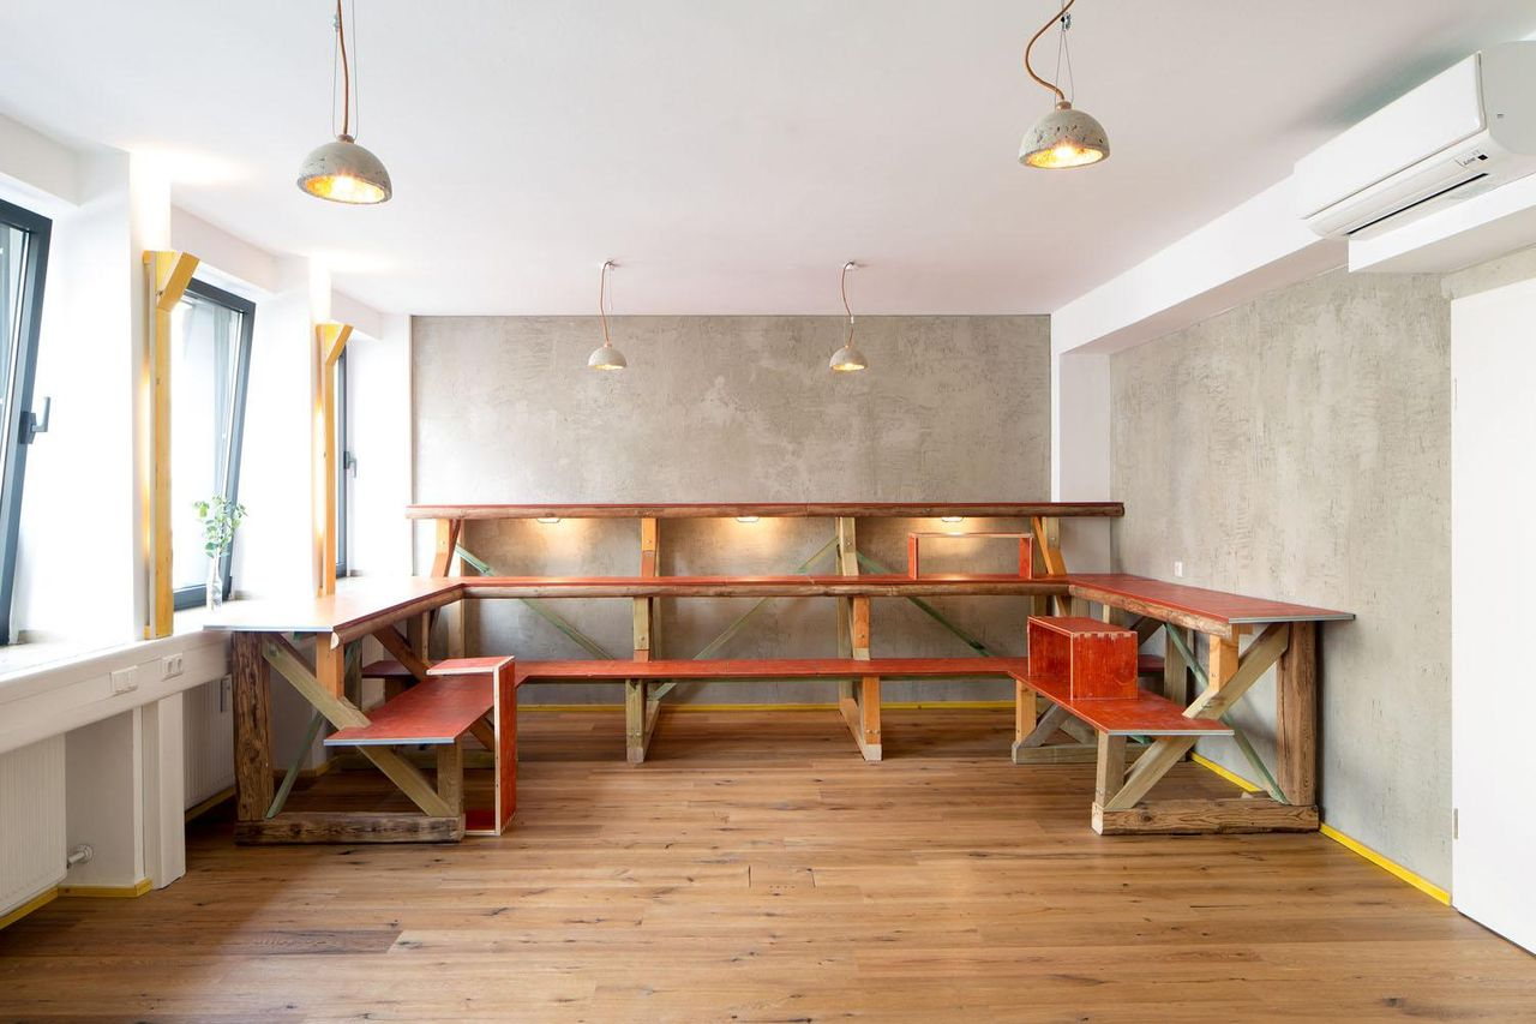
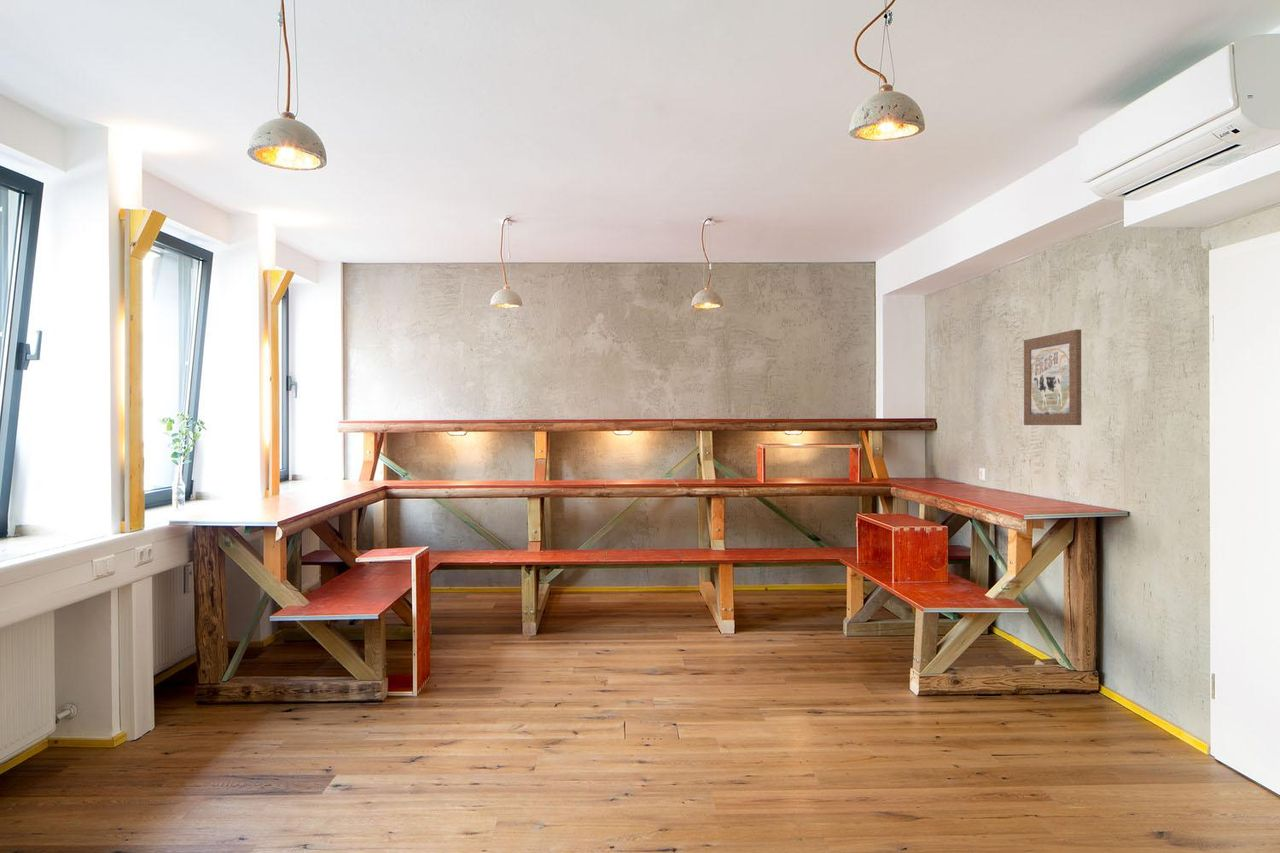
+ wall art [1023,328,1082,426]
